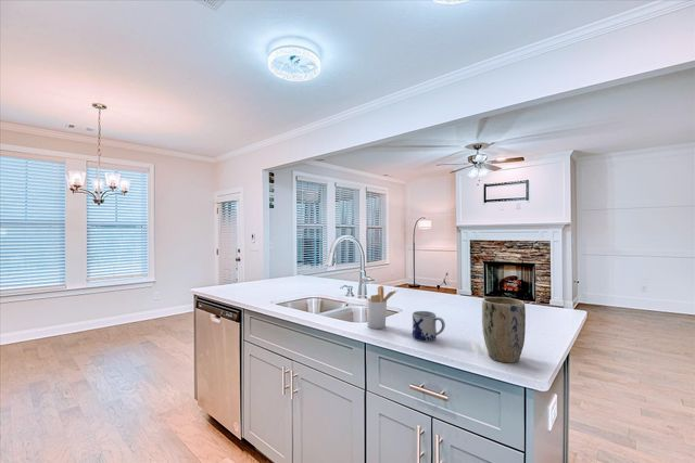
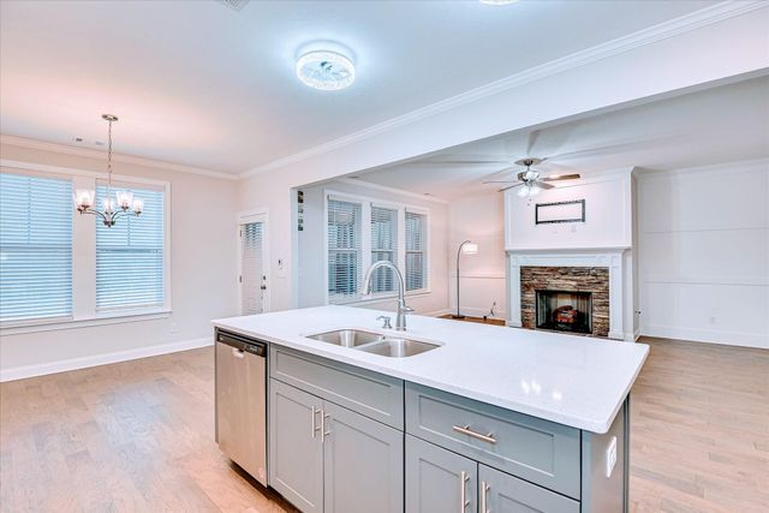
- plant pot [481,296,527,363]
- mug [412,310,446,343]
- utensil holder [365,285,399,330]
